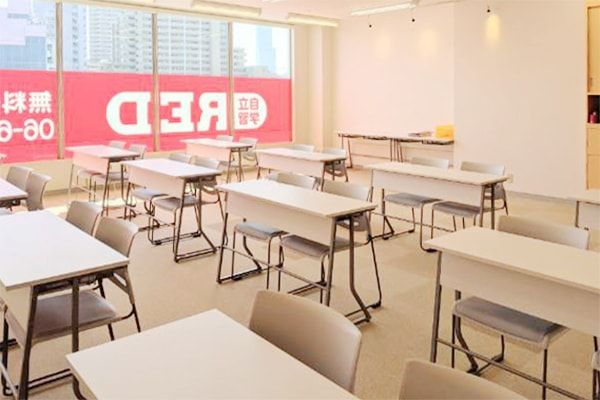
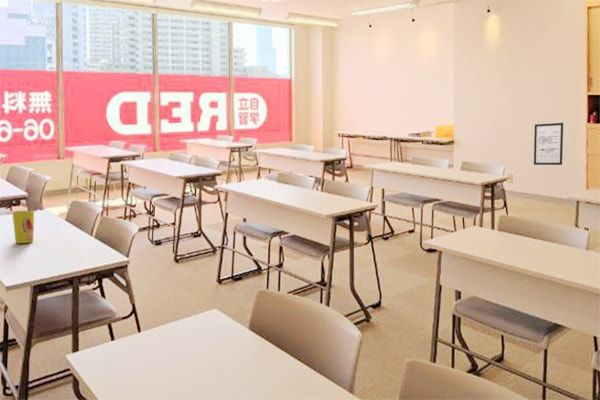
+ wall art [533,122,564,166]
+ cup [11,210,35,244]
